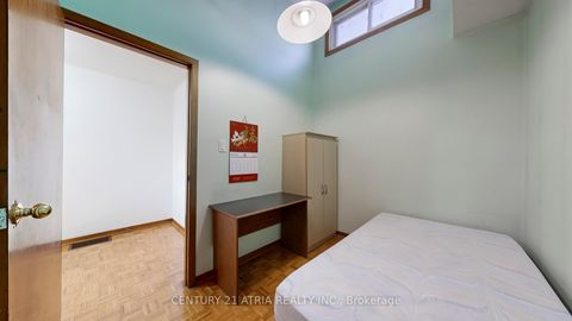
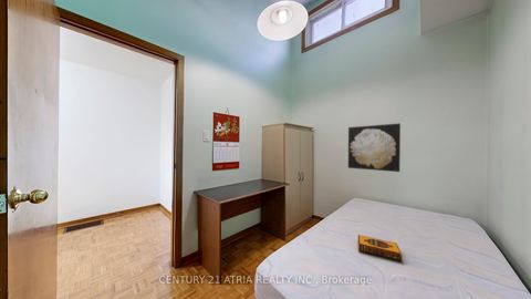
+ hardback book [357,234,404,262]
+ wall art [347,123,402,173]
